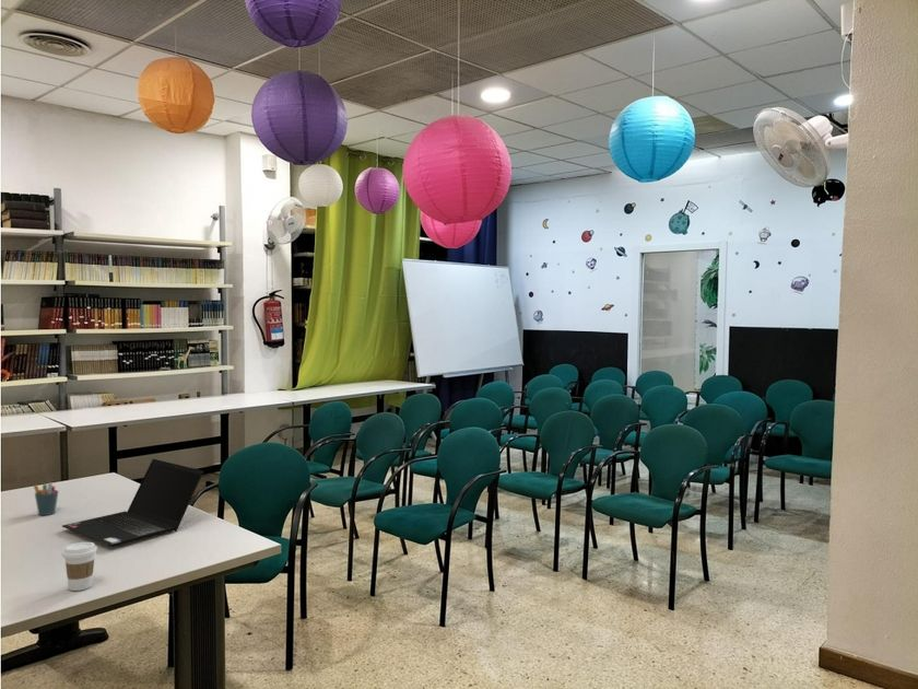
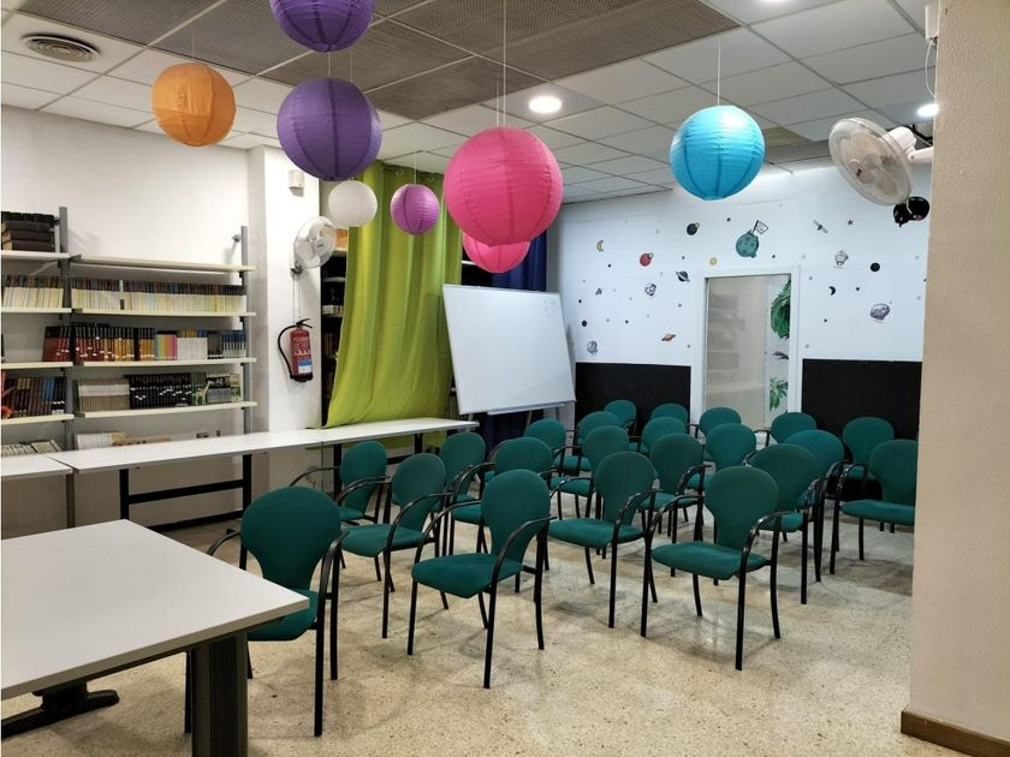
- coffee cup [61,541,98,592]
- pen holder [33,481,59,516]
- laptop computer [61,458,204,548]
